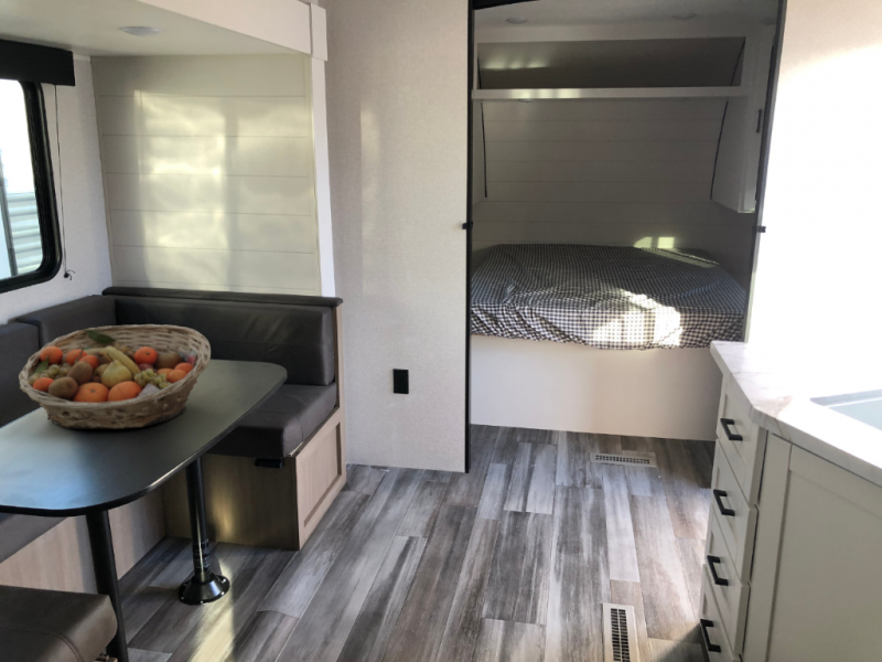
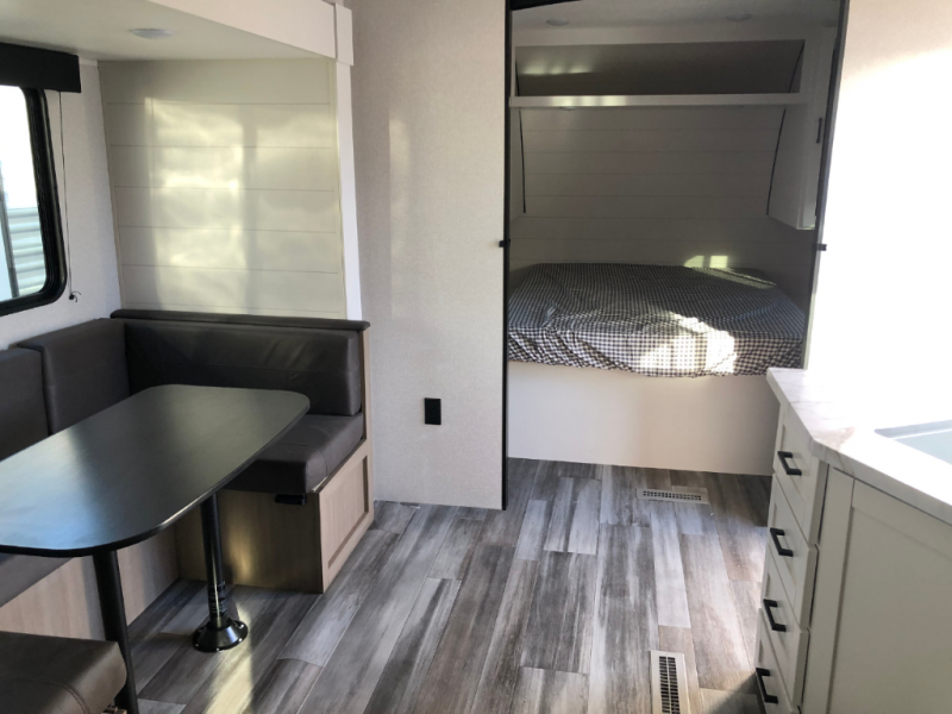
- fruit basket [18,323,212,430]
